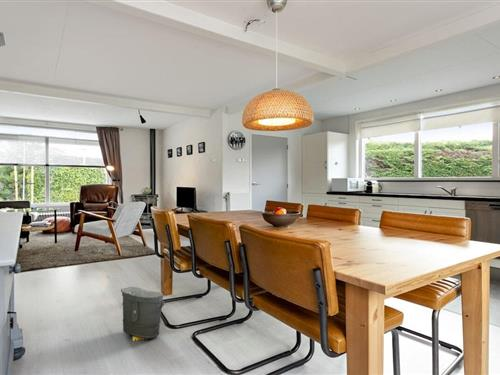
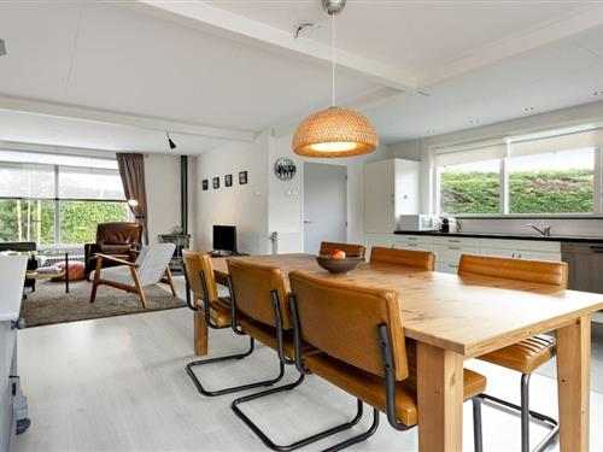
- bag [120,286,165,342]
